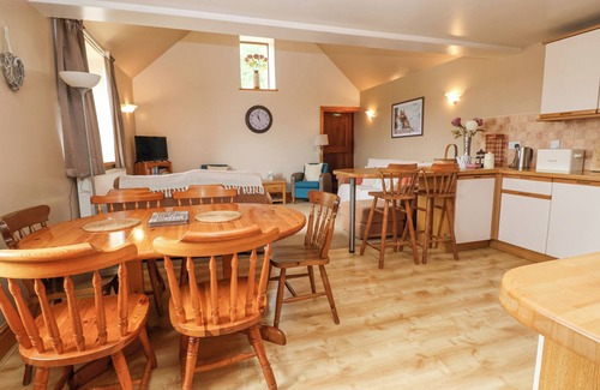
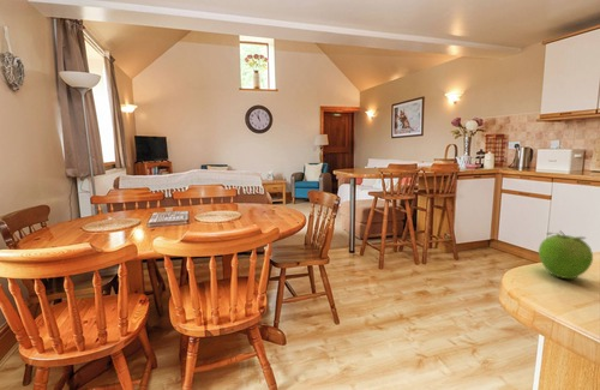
+ fruit [538,229,594,280]
